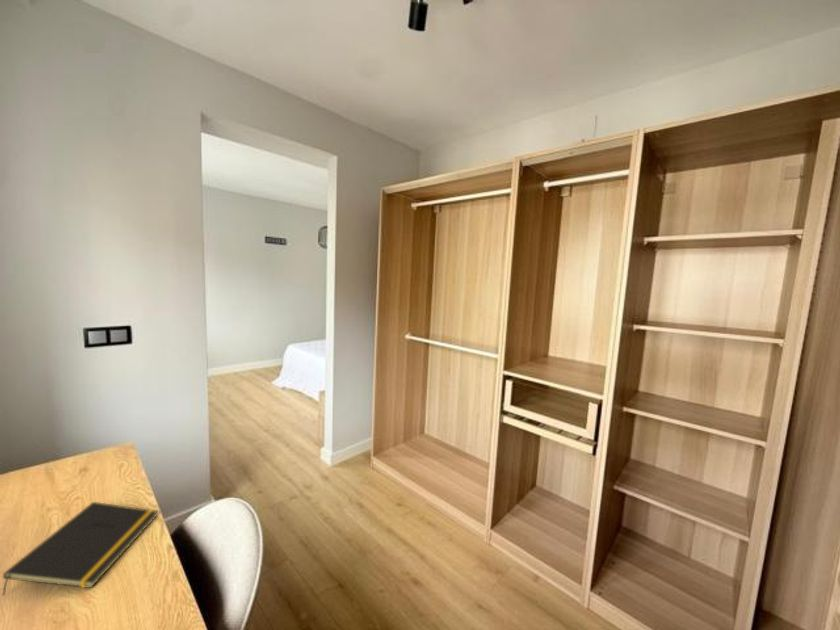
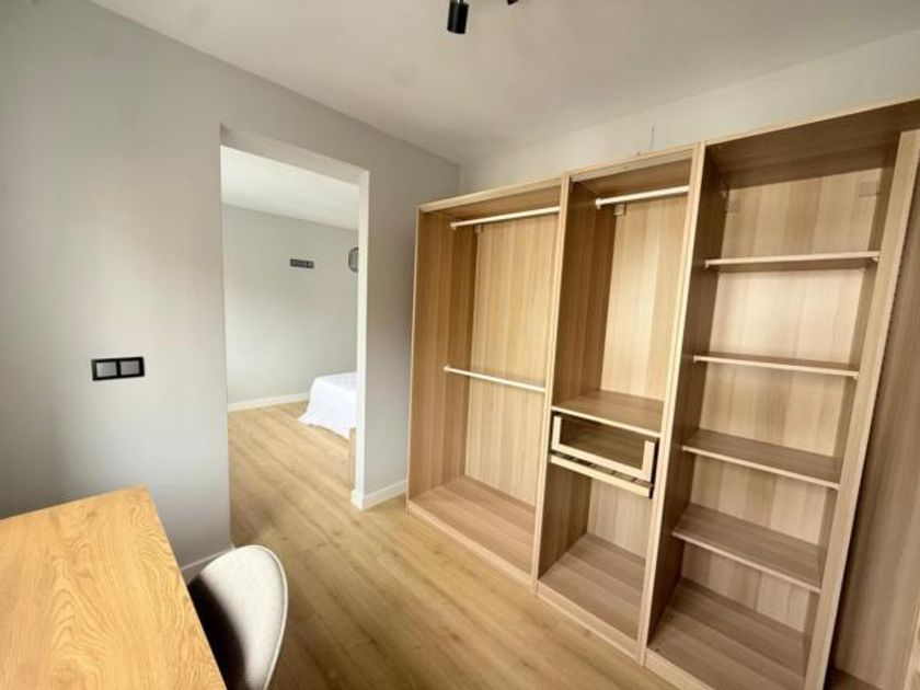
- notepad [1,501,159,597]
